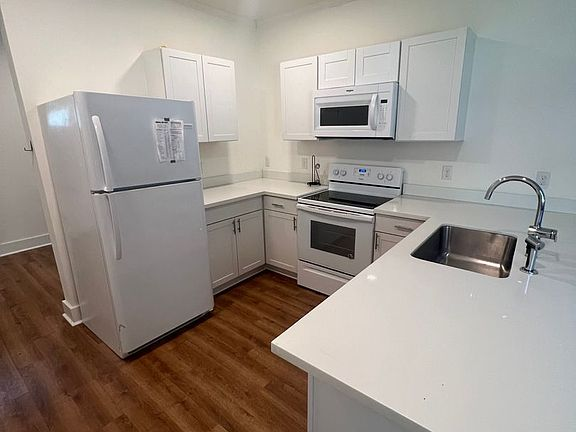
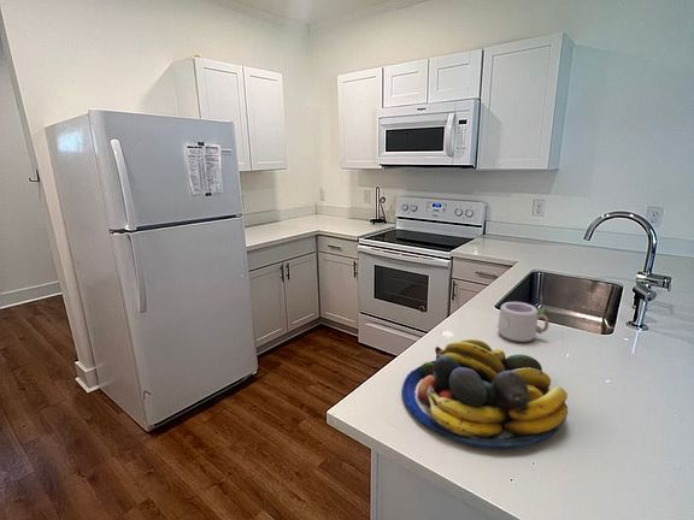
+ mug [498,301,549,343]
+ fruit bowl [400,338,569,450]
